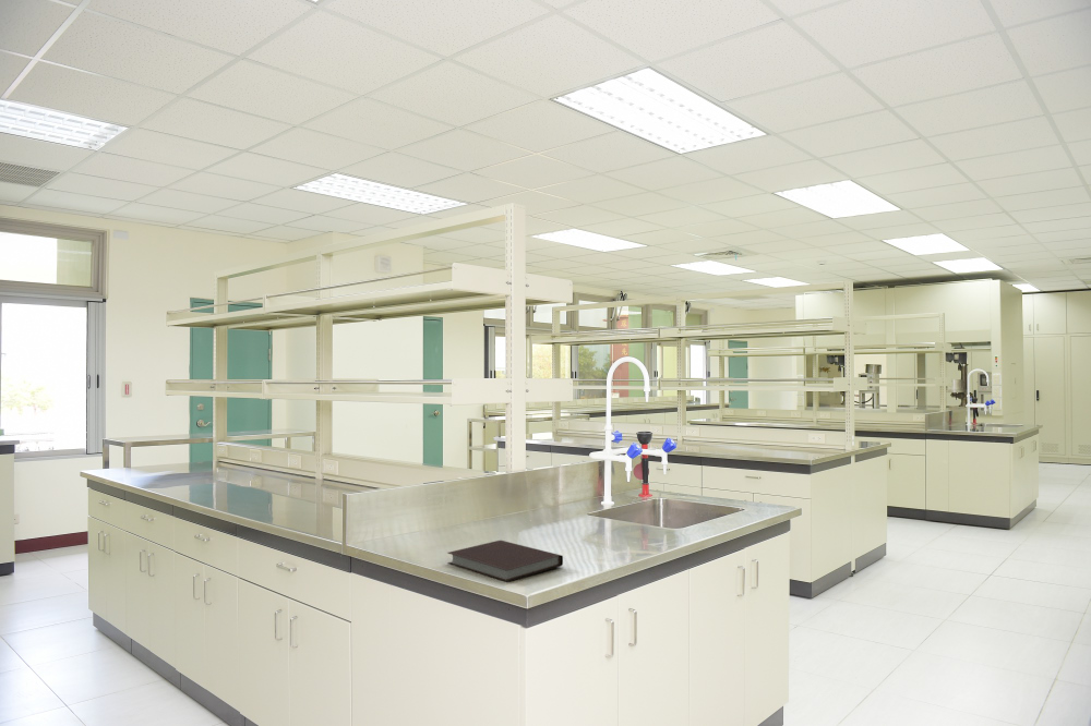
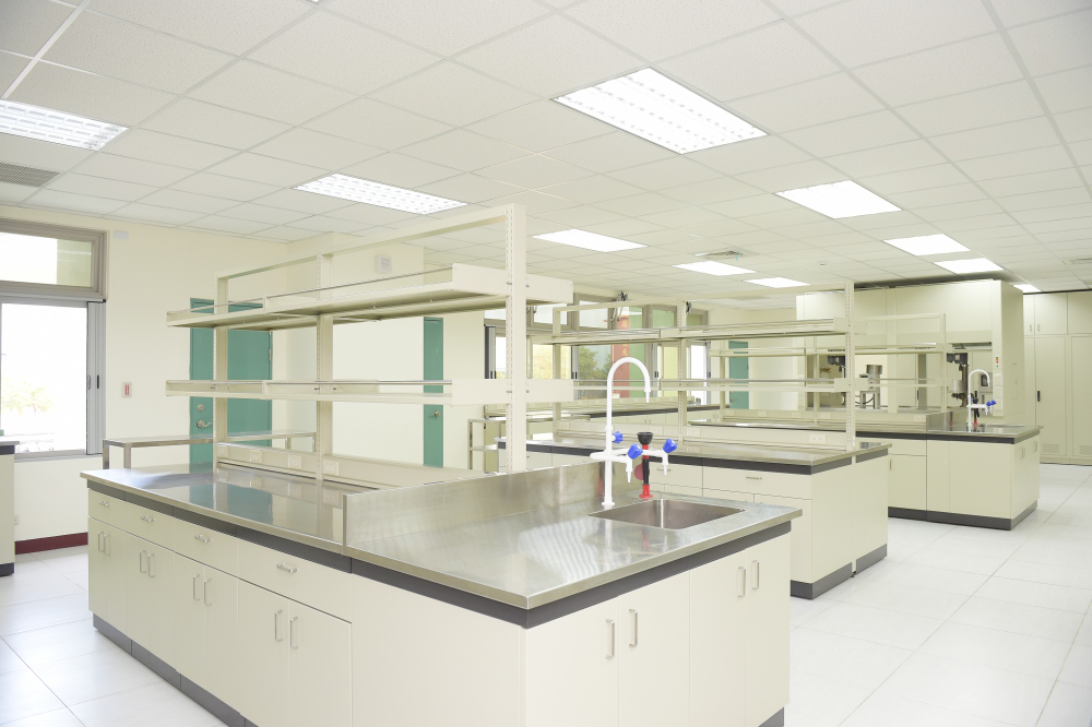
- notebook [446,540,564,583]
